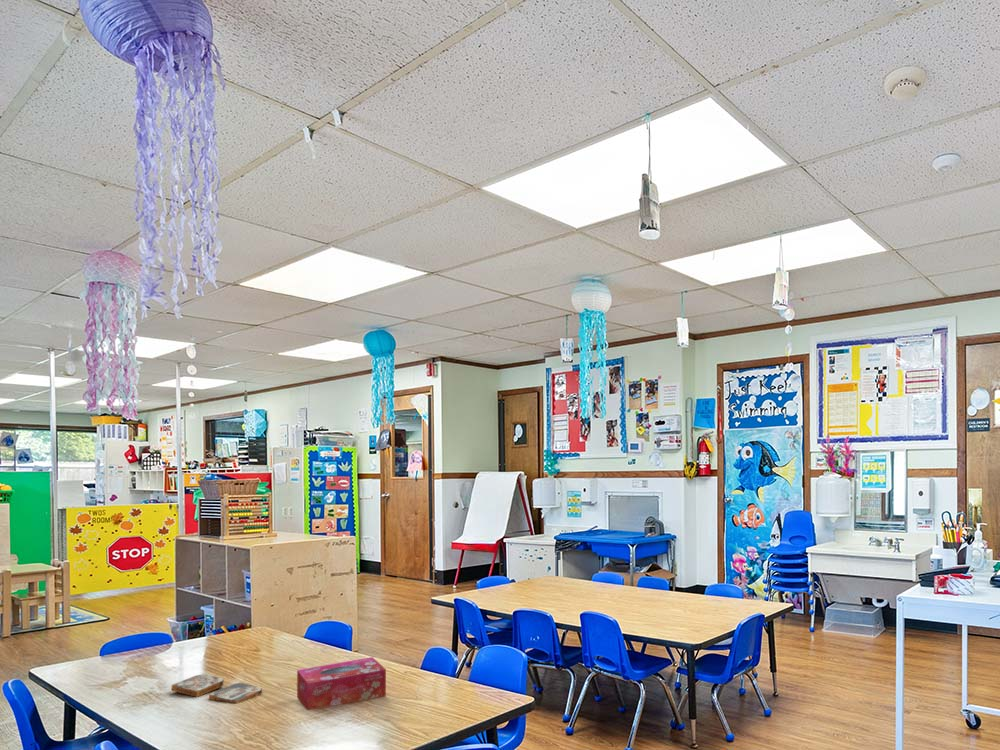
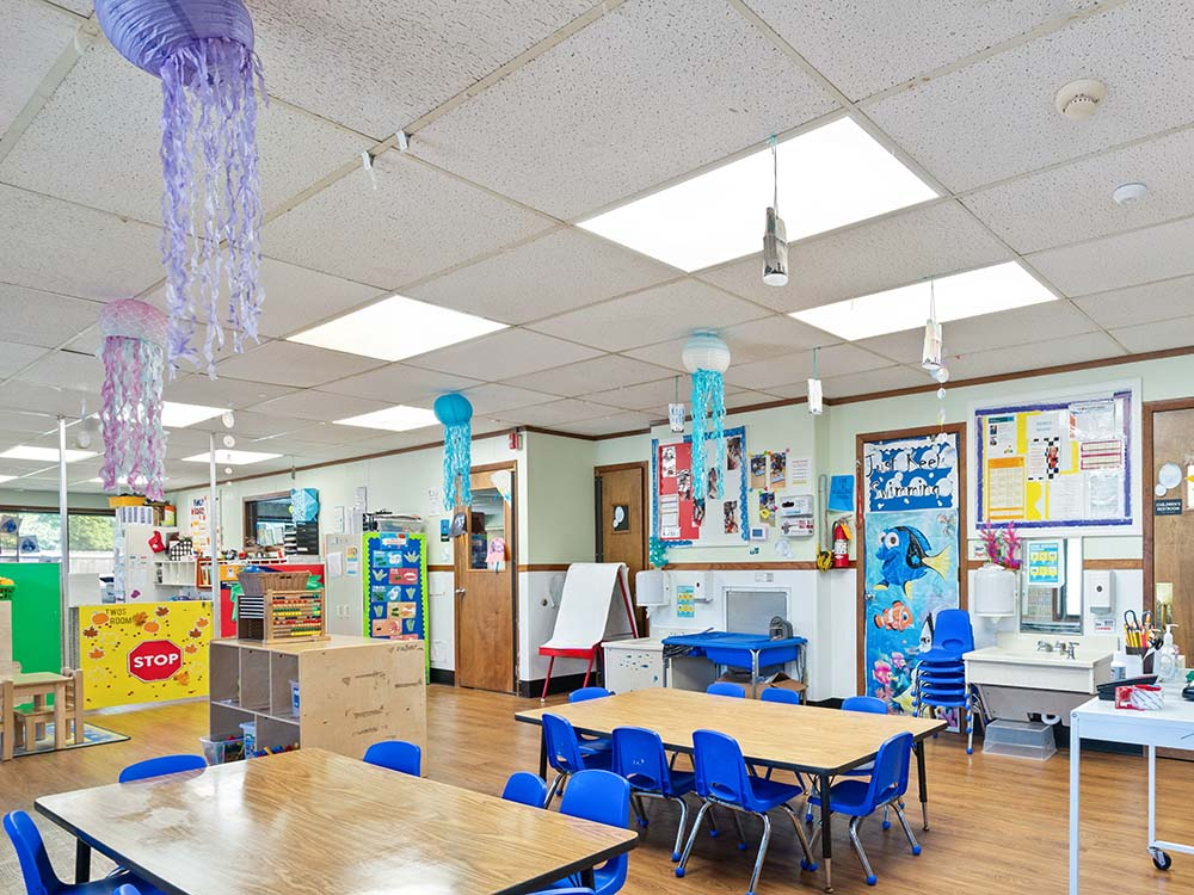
- pizza box [171,673,263,704]
- tissue box [296,656,387,711]
